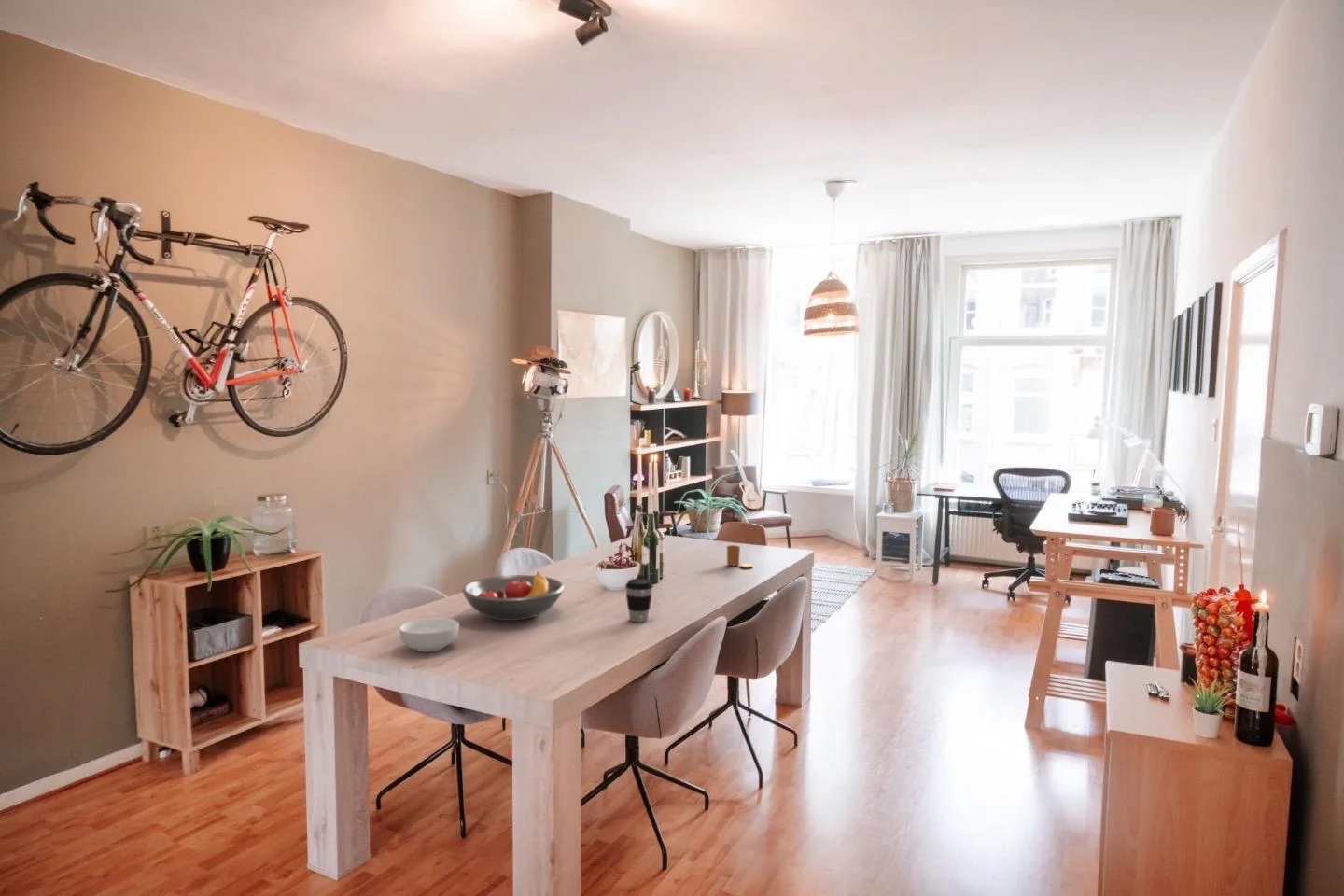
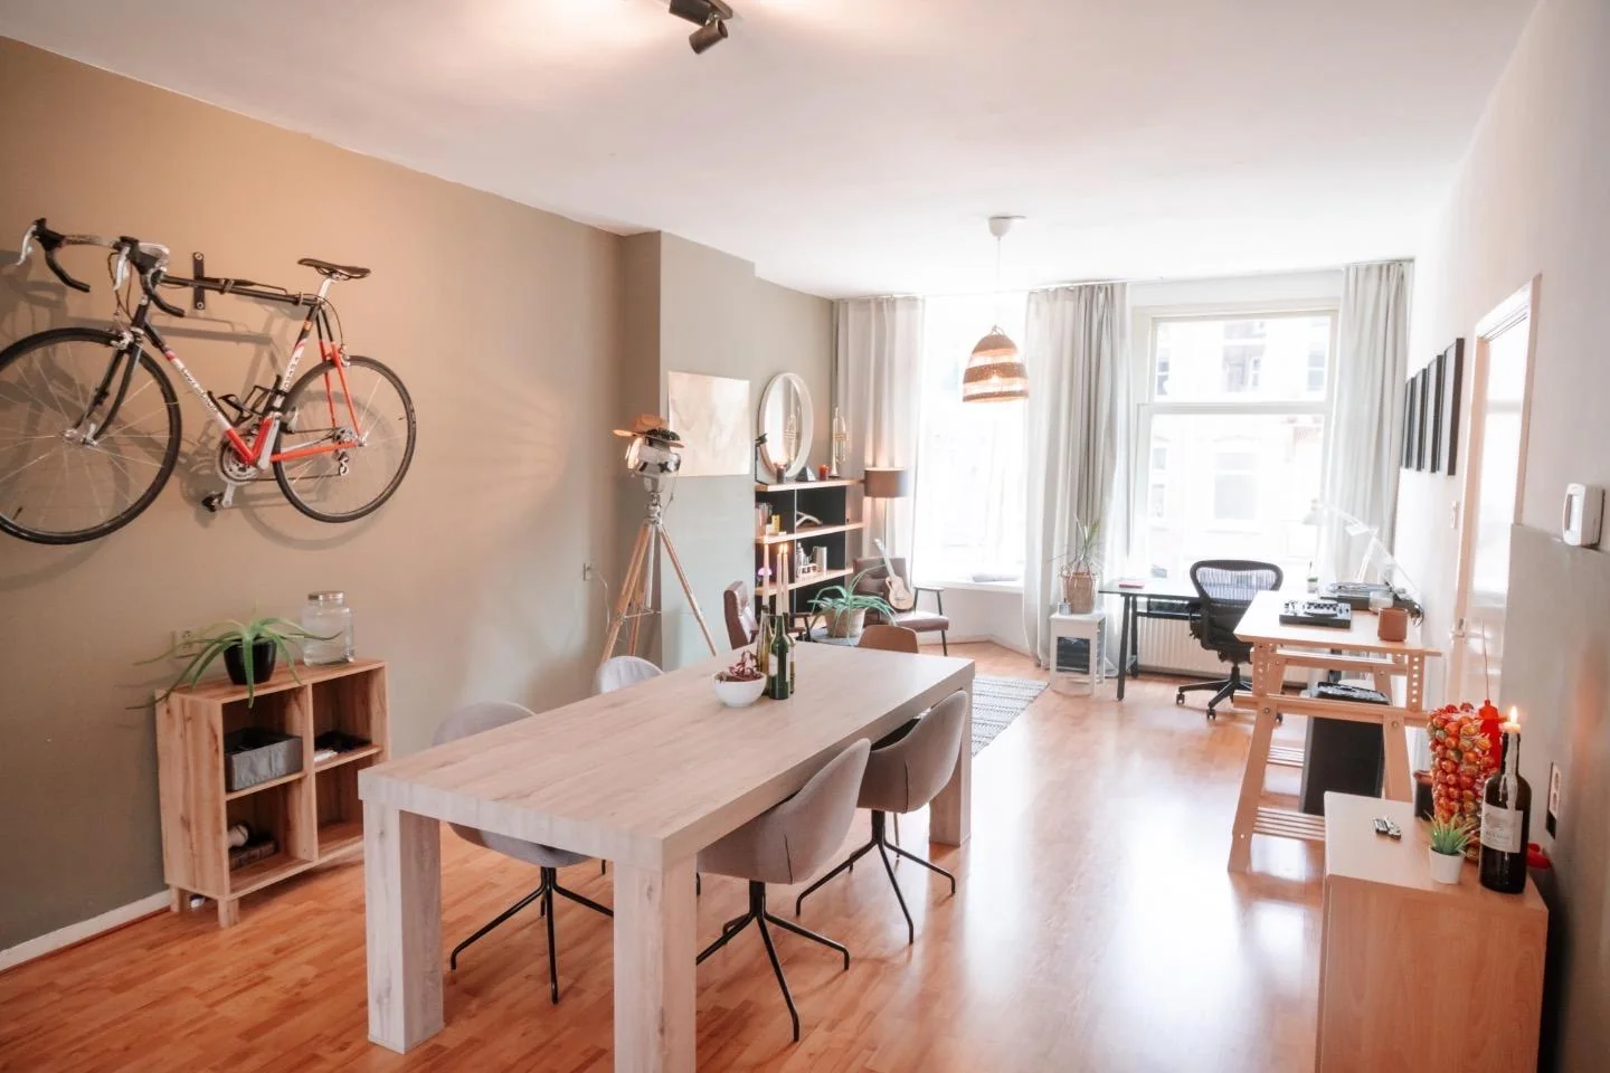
- candle [726,544,754,569]
- cereal bowl [399,617,460,653]
- fruit bowl [461,570,566,622]
- coffee cup [624,578,654,623]
